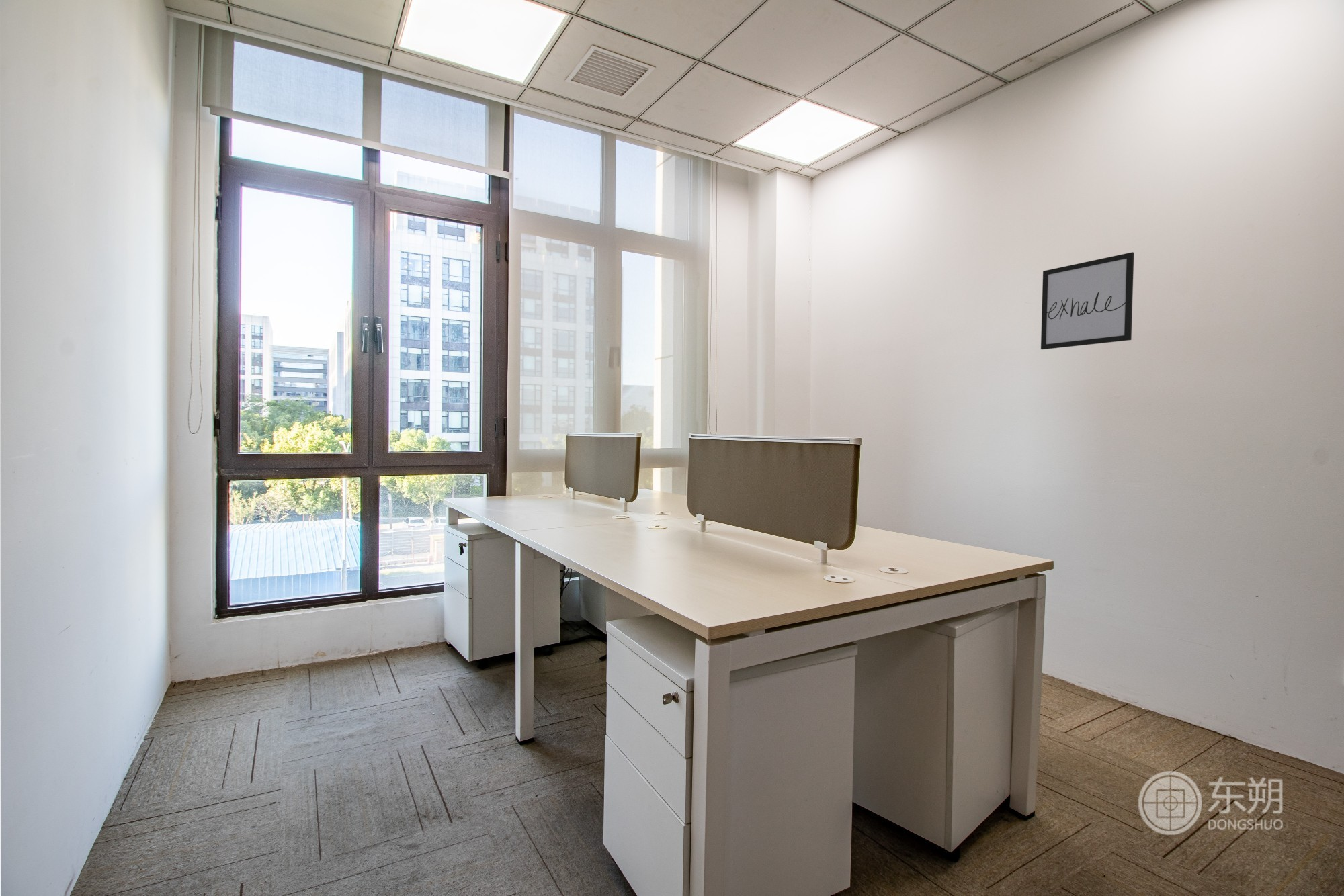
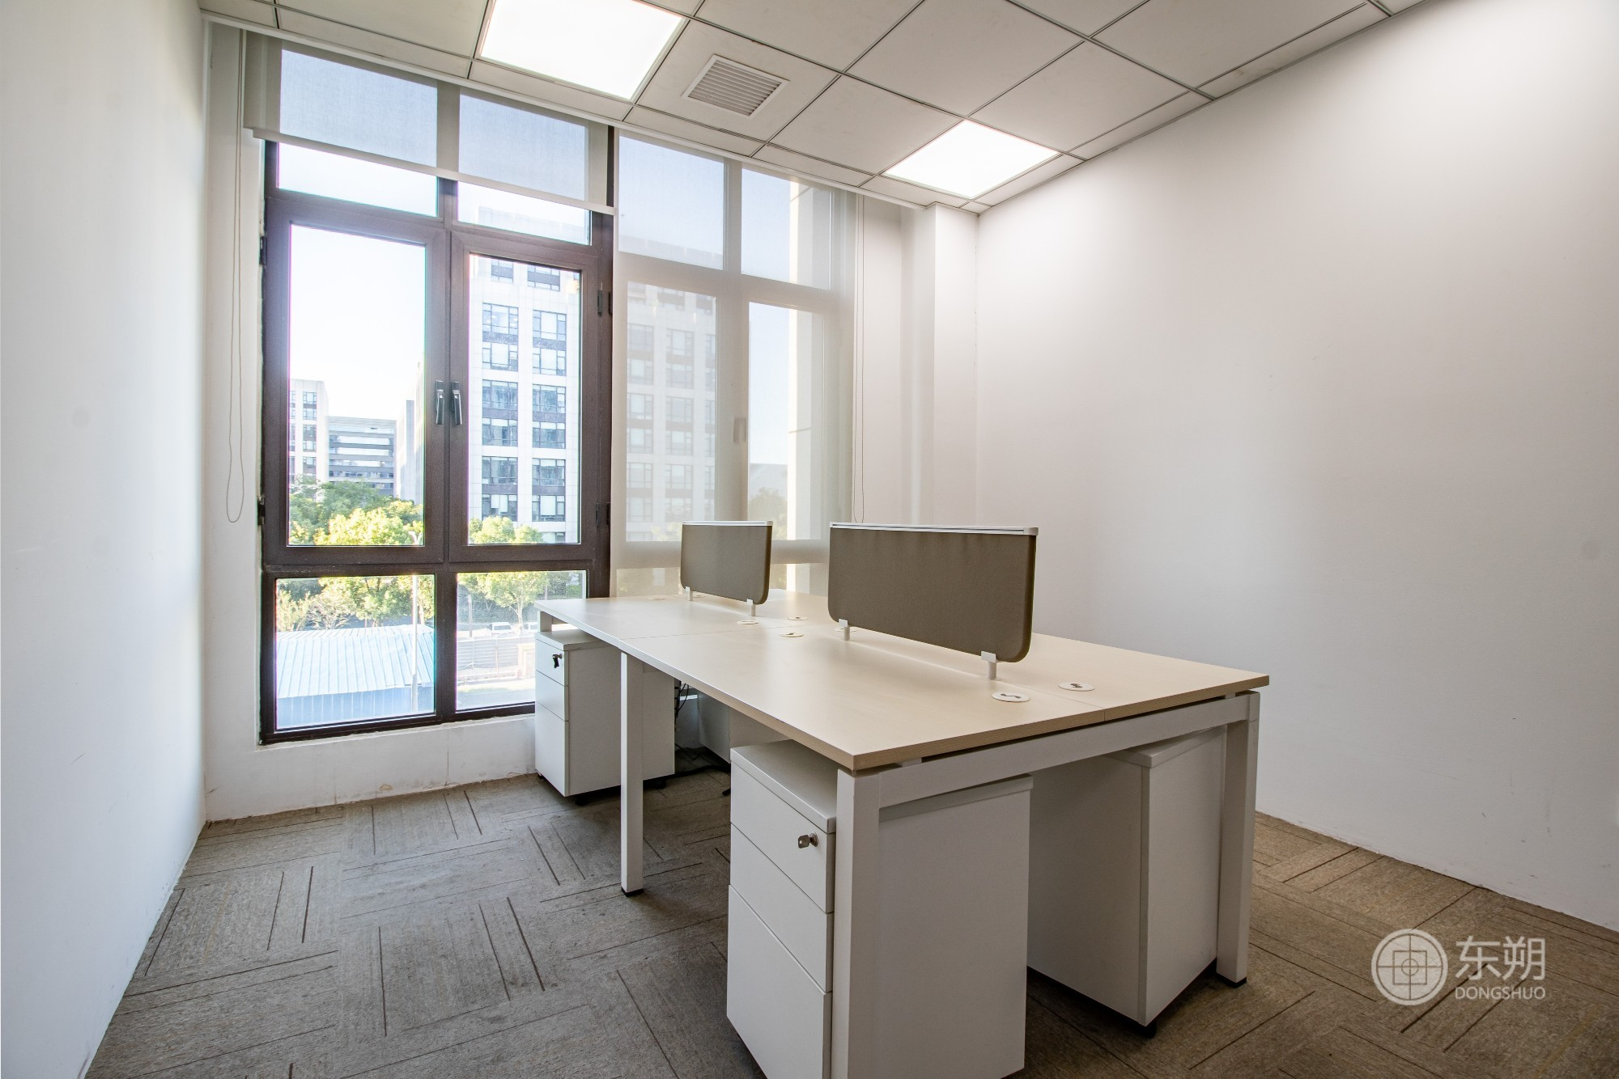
- wall art [1040,251,1134,350]
